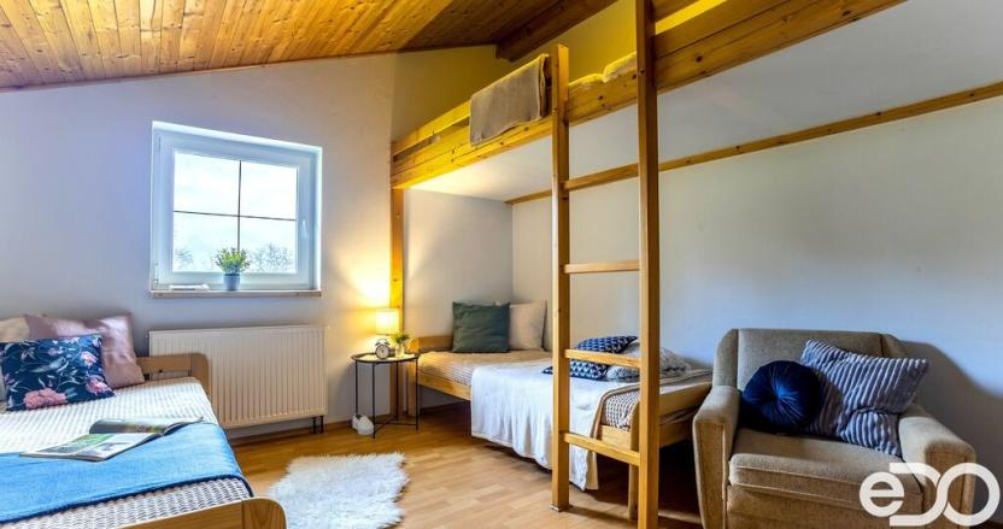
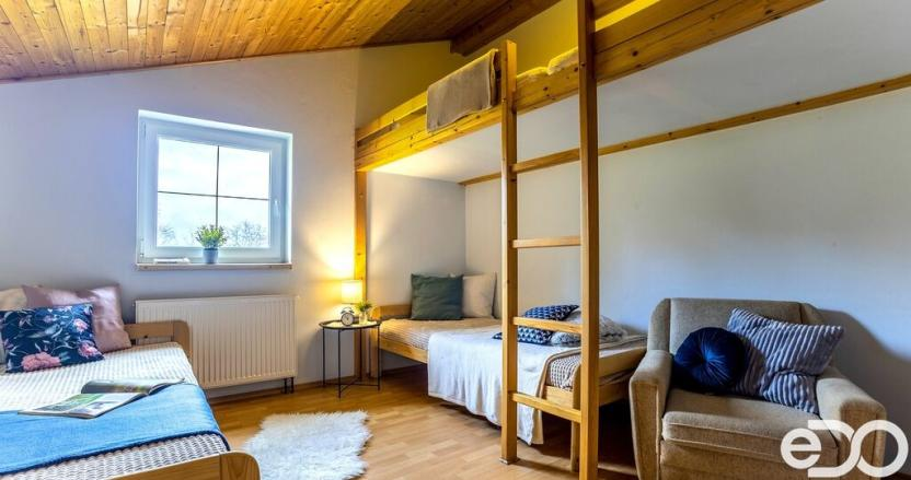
- shoe [352,412,375,436]
